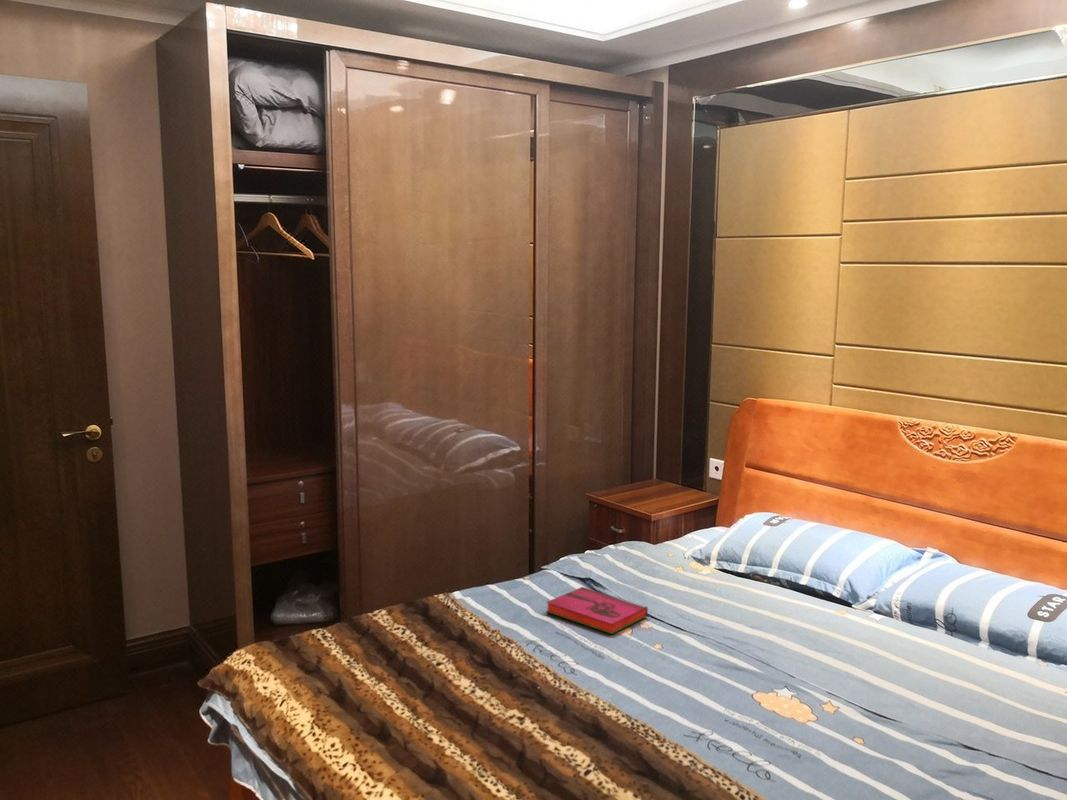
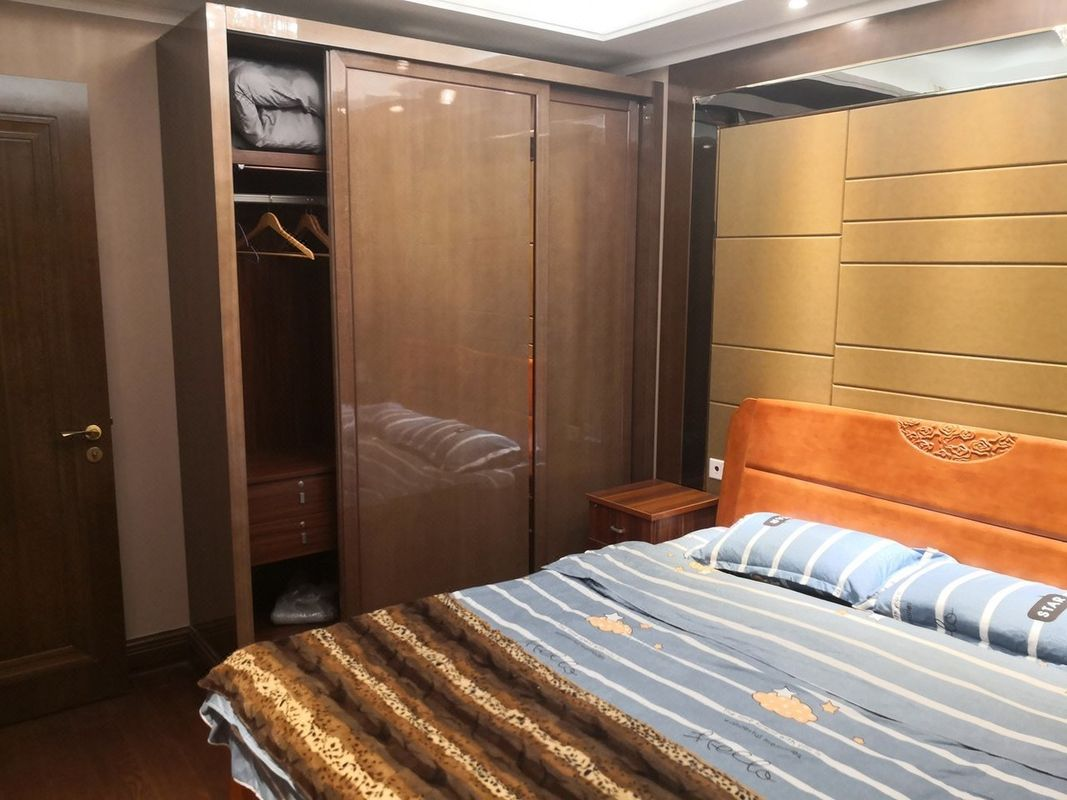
- hardback book [545,586,649,635]
